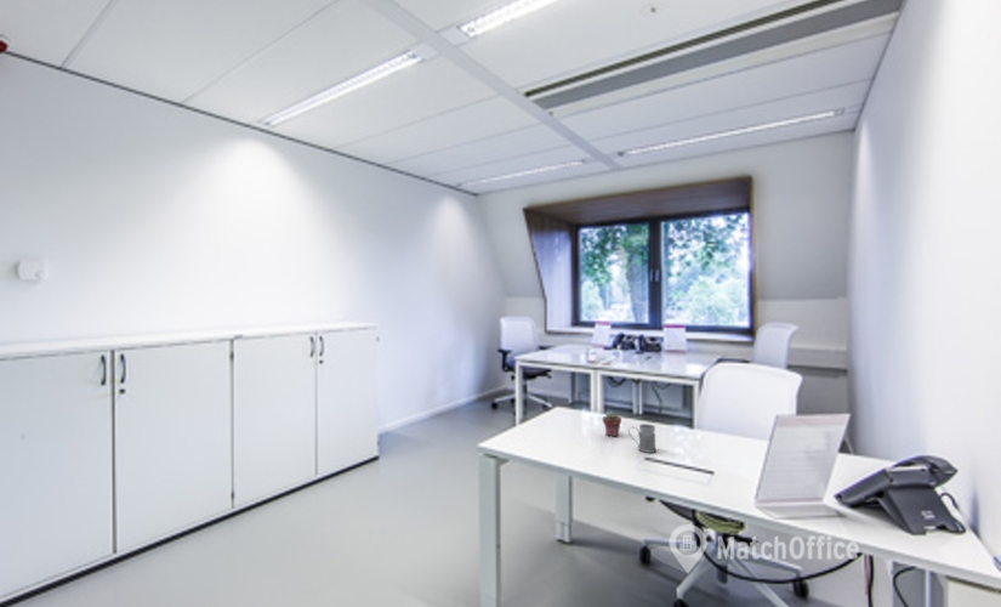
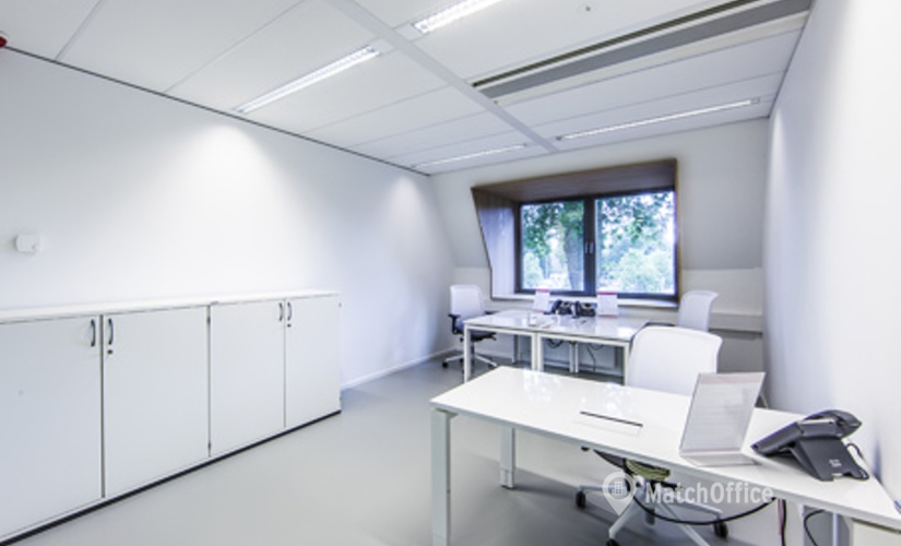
- potted succulent [601,409,622,437]
- mug [627,422,658,454]
